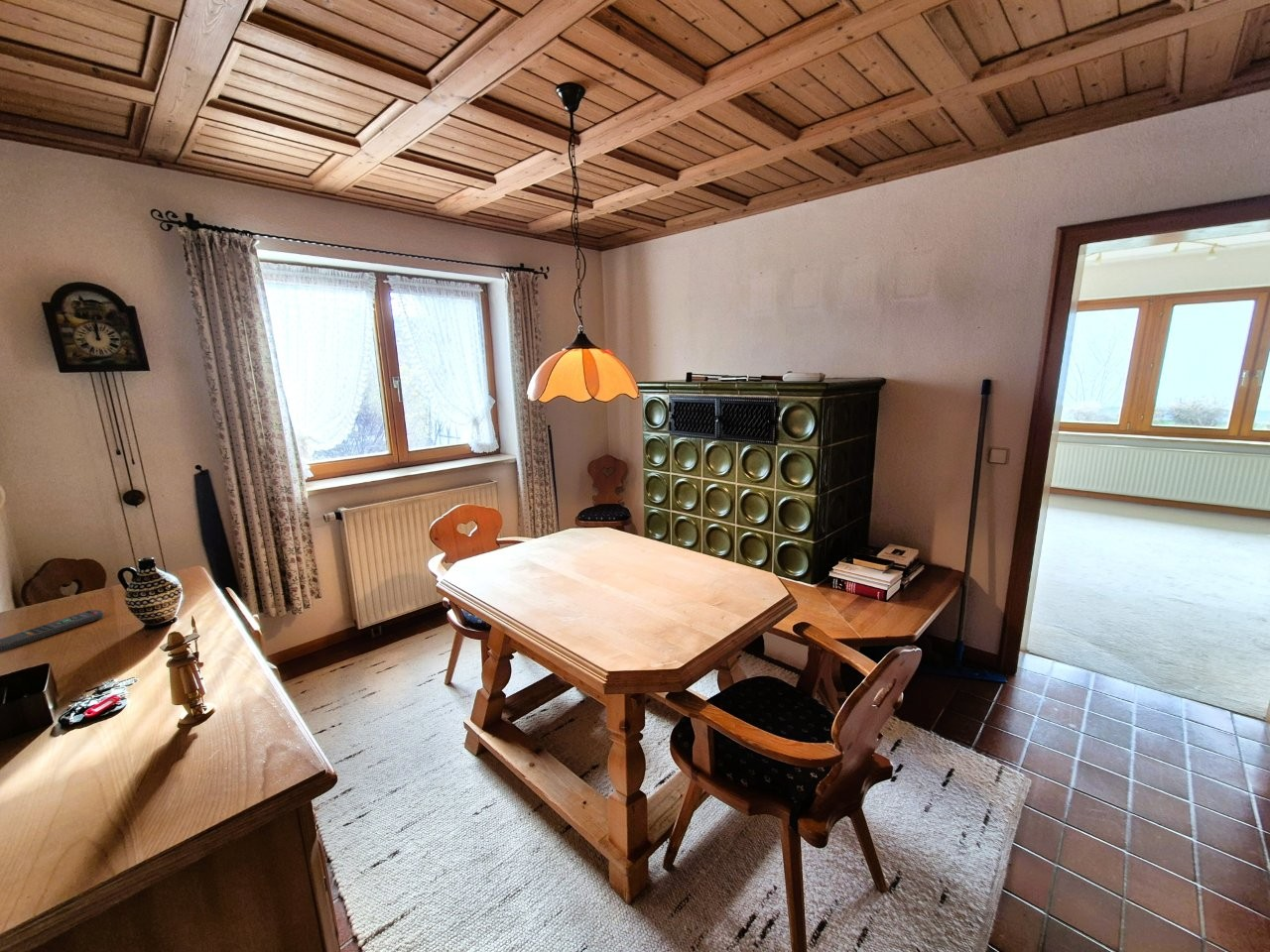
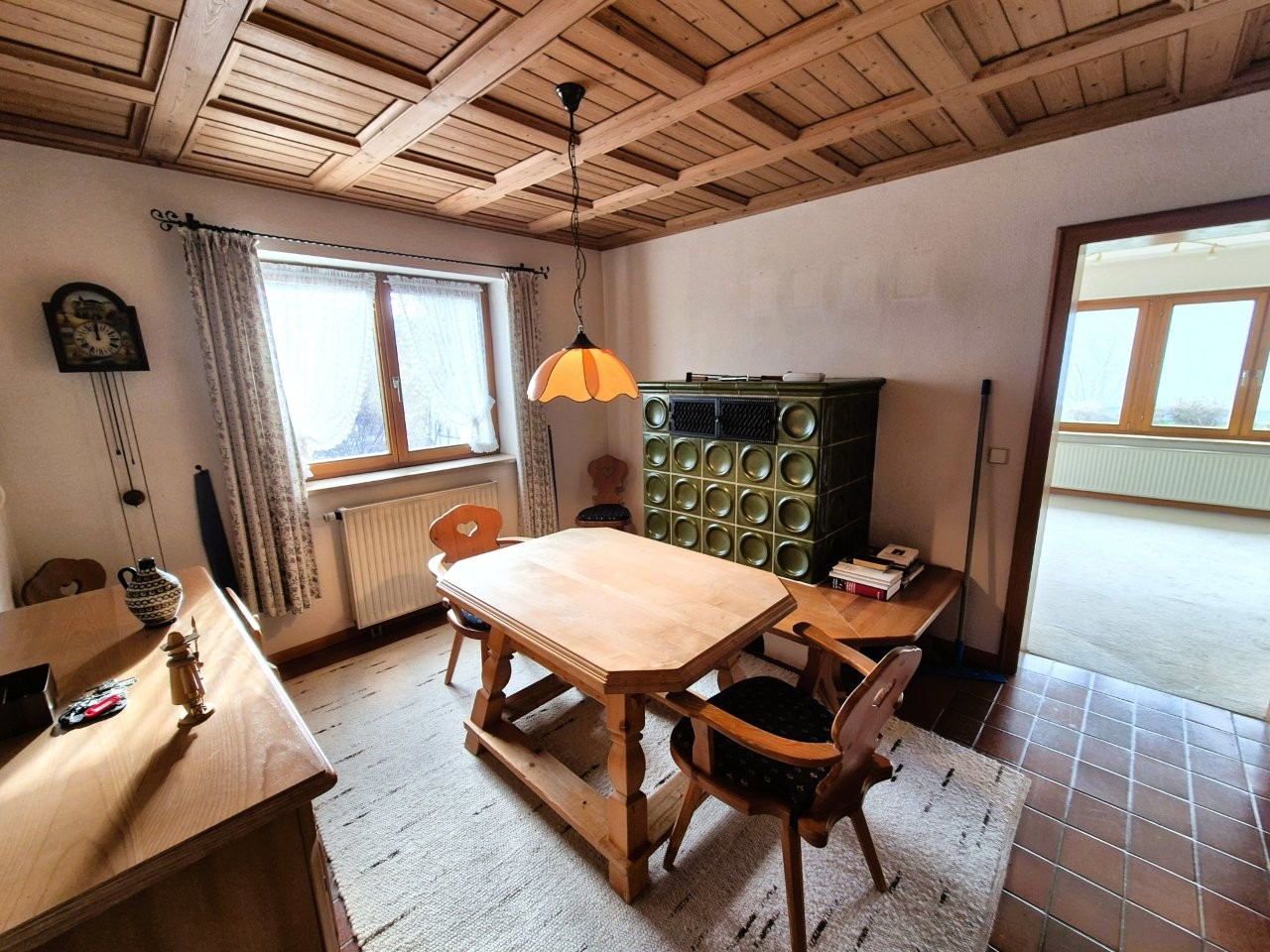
- remote control [0,609,104,654]
